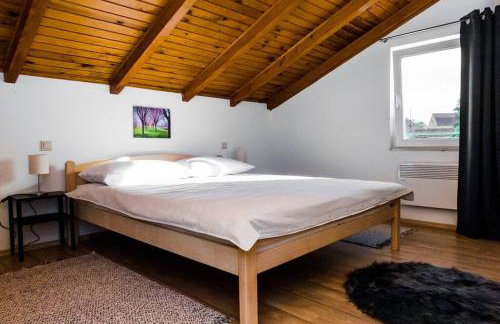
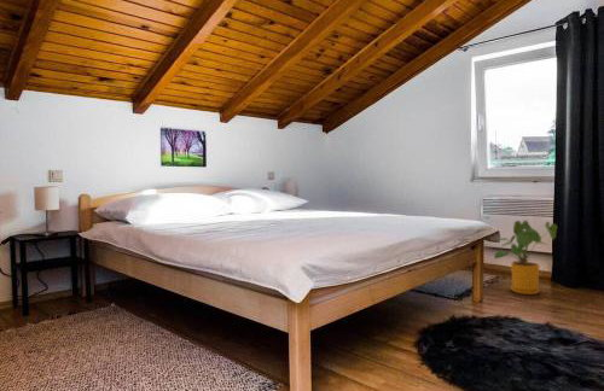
+ house plant [493,220,559,296]
